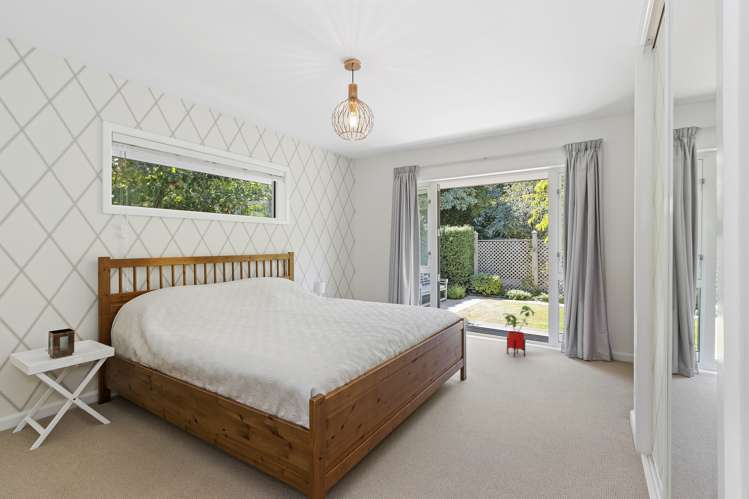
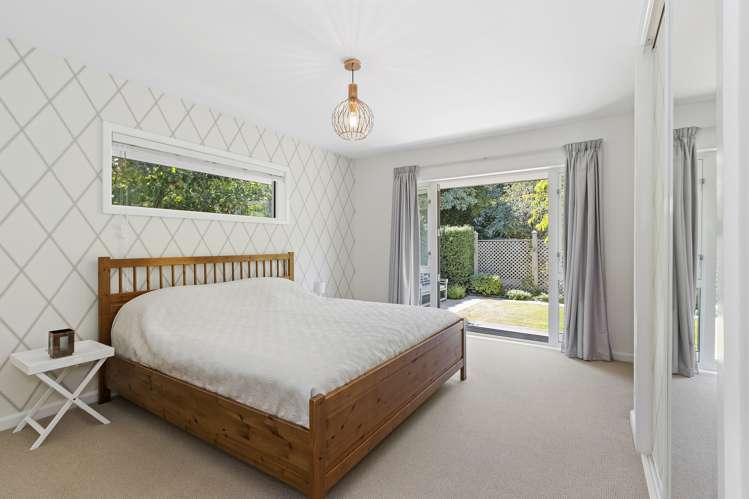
- house plant [502,305,537,358]
